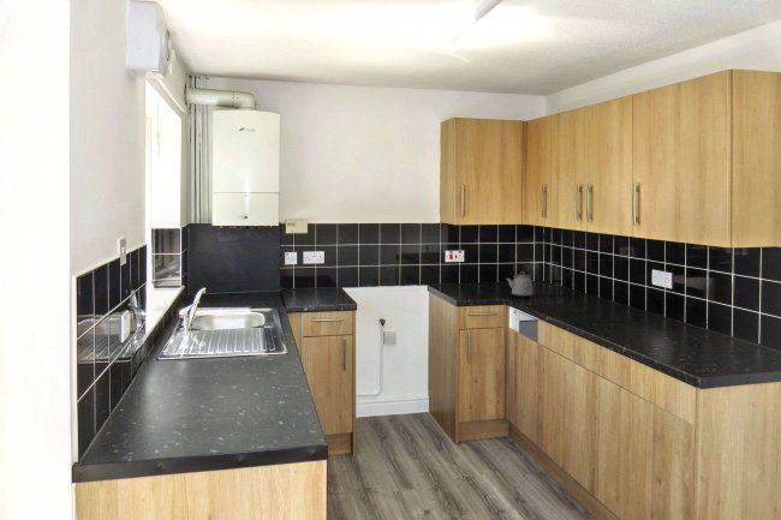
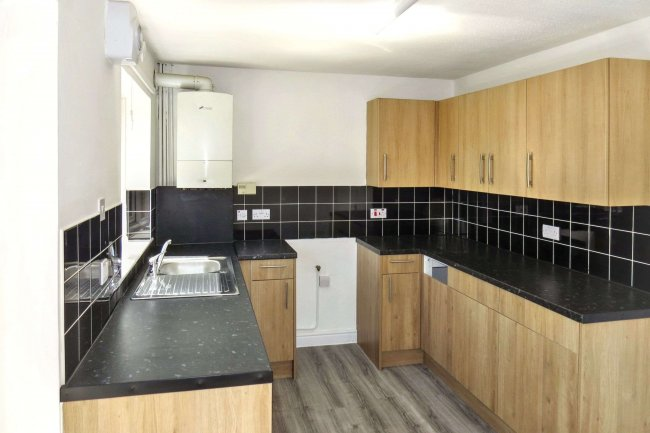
- kettle [505,262,533,299]
